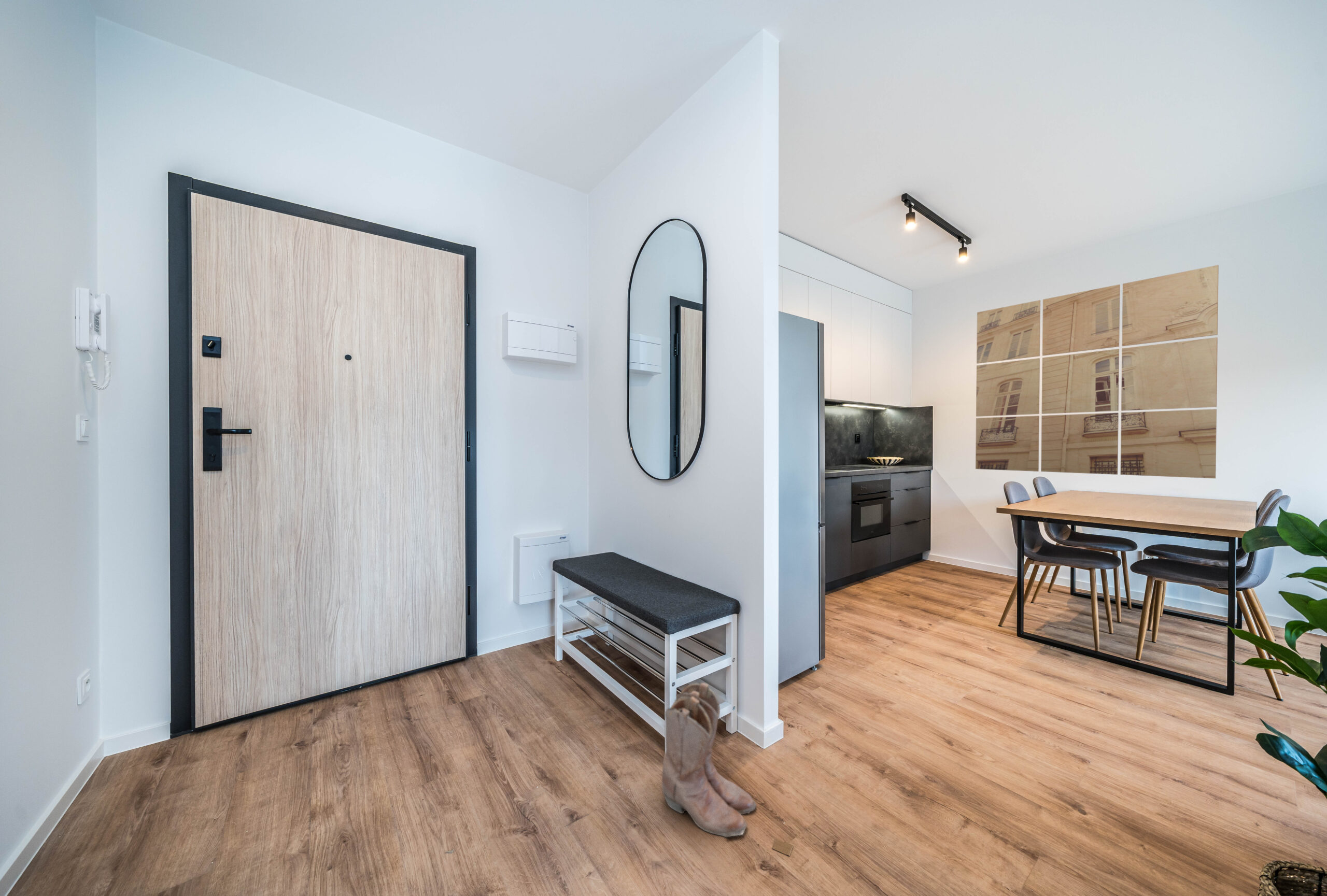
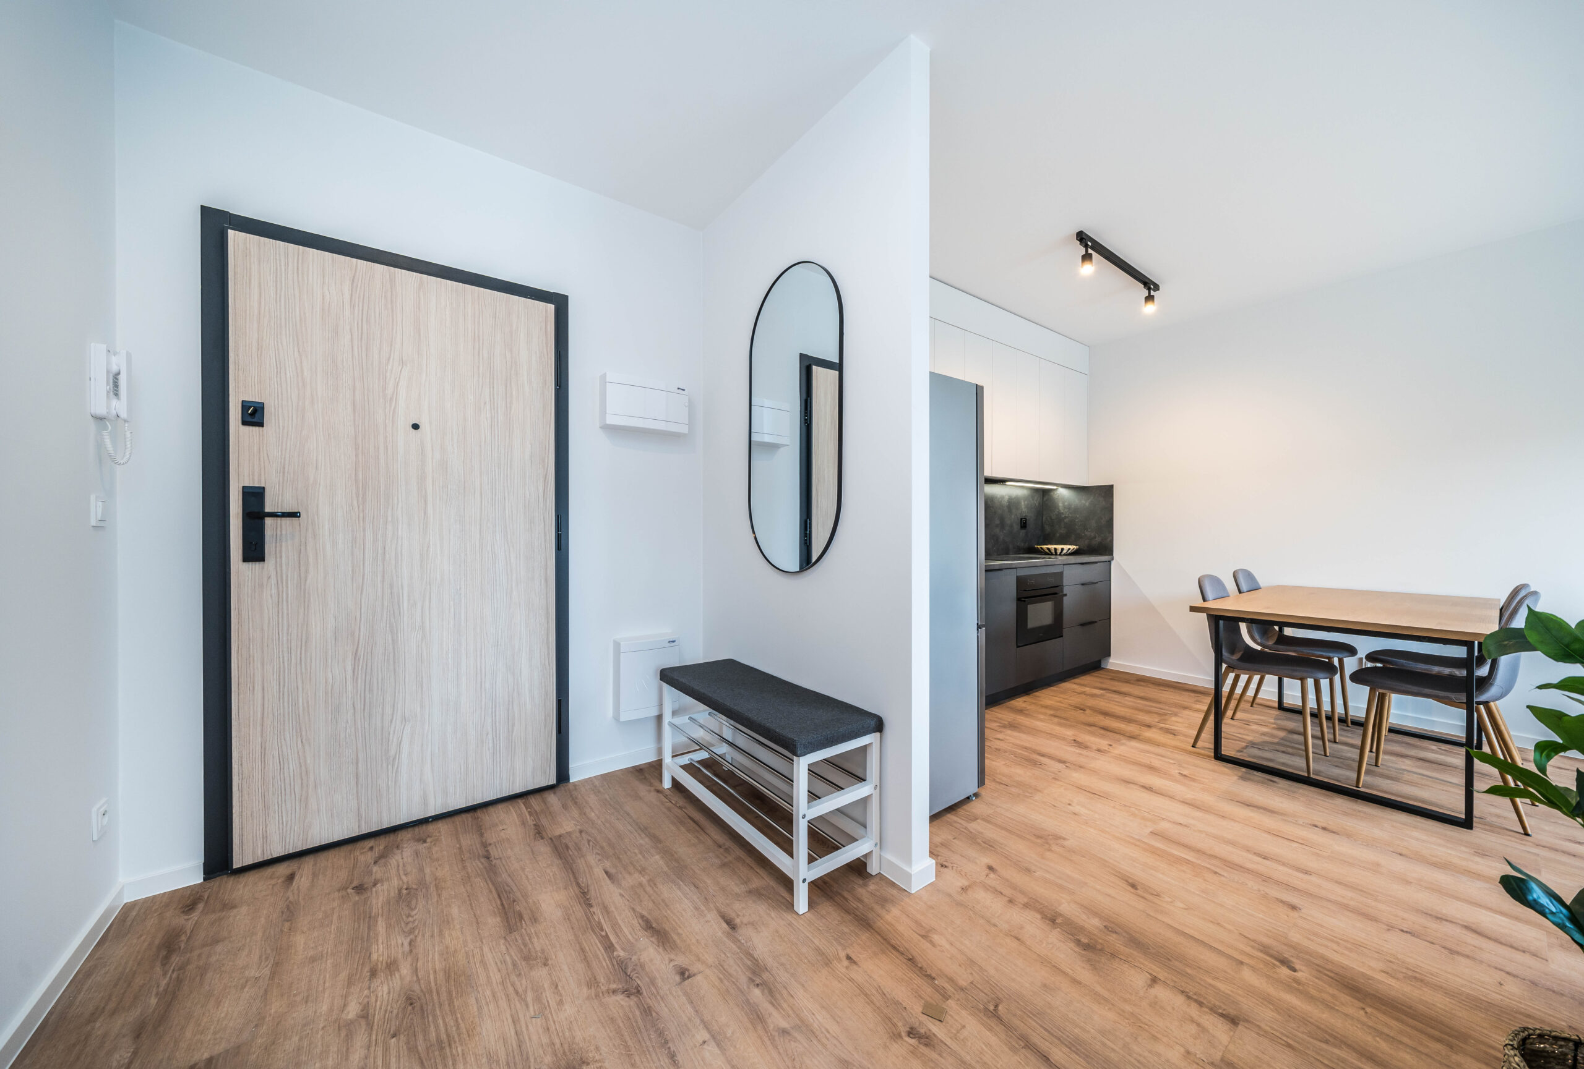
- boots [661,682,757,838]
- wall art [975,264,1219,479]
